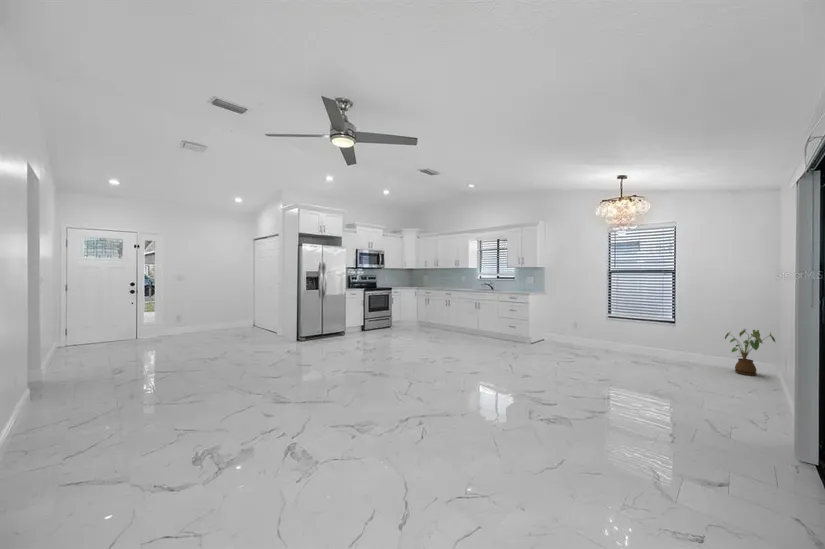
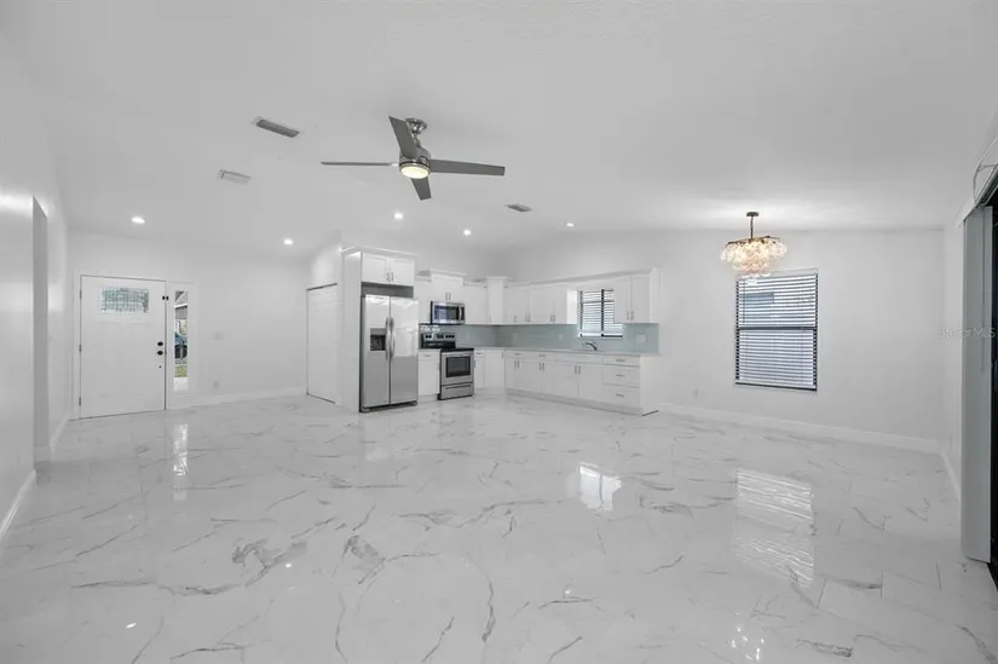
- house plant [724,328,776,376]
